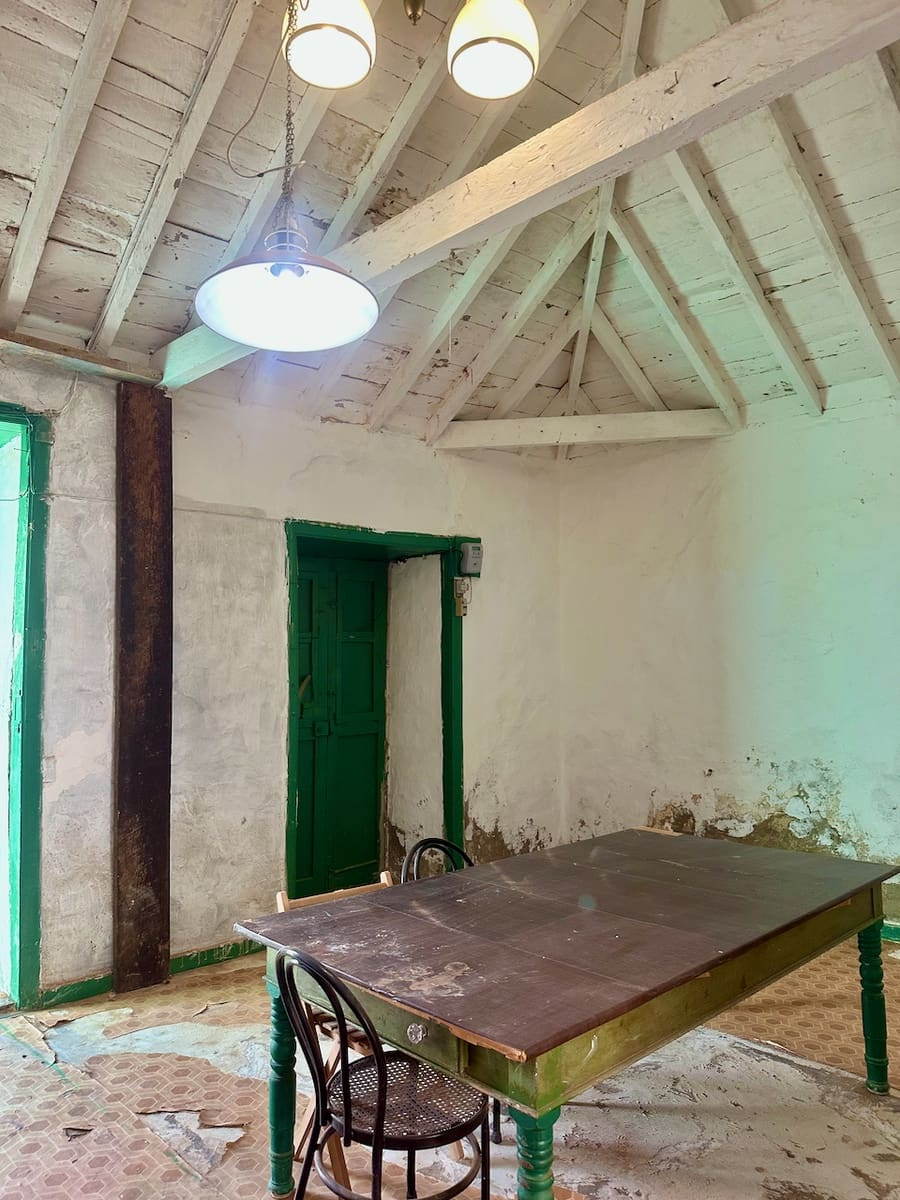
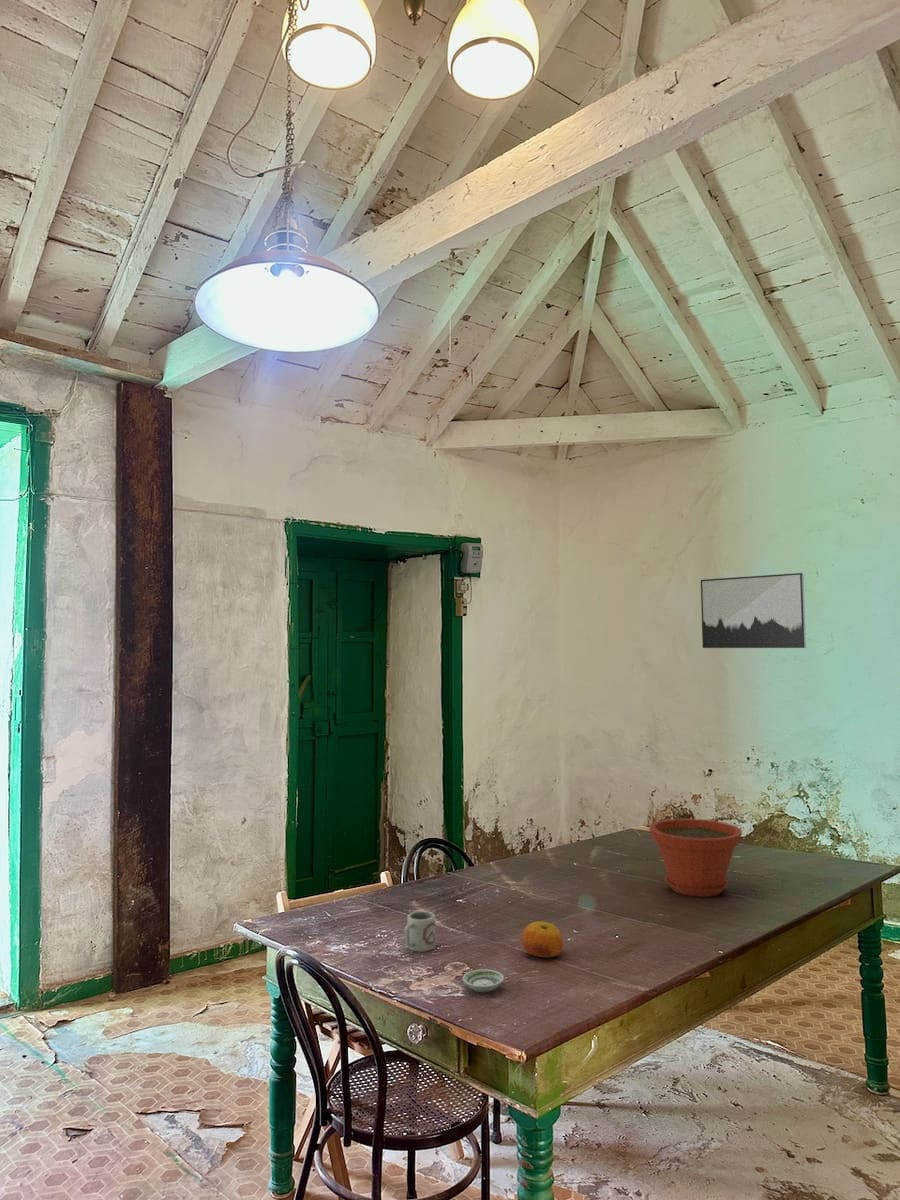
+ plant pot [648,818,743,898]
+ fruit [521,921,564,959]
+ saucer [462,968,505,993]
+ wall art [700,572,807,649]
+ cup [403,910,436,953]
